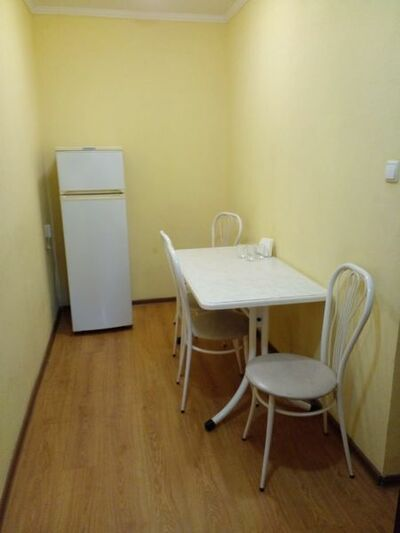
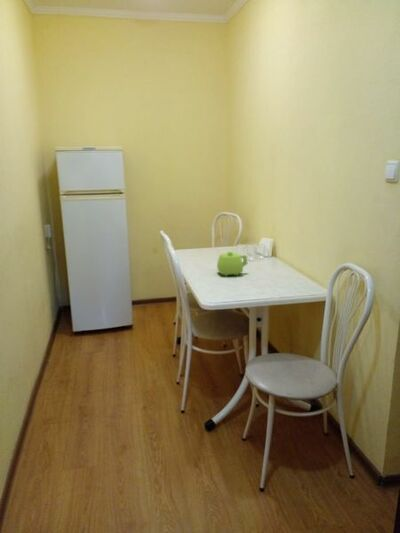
+ teapot [216,251,248,277]
